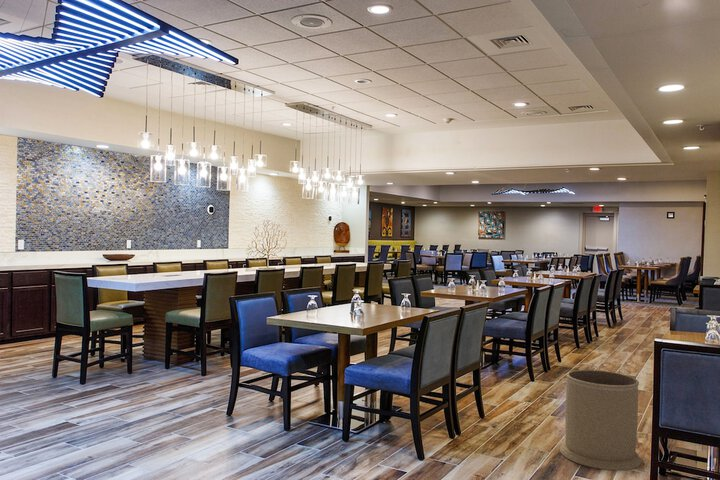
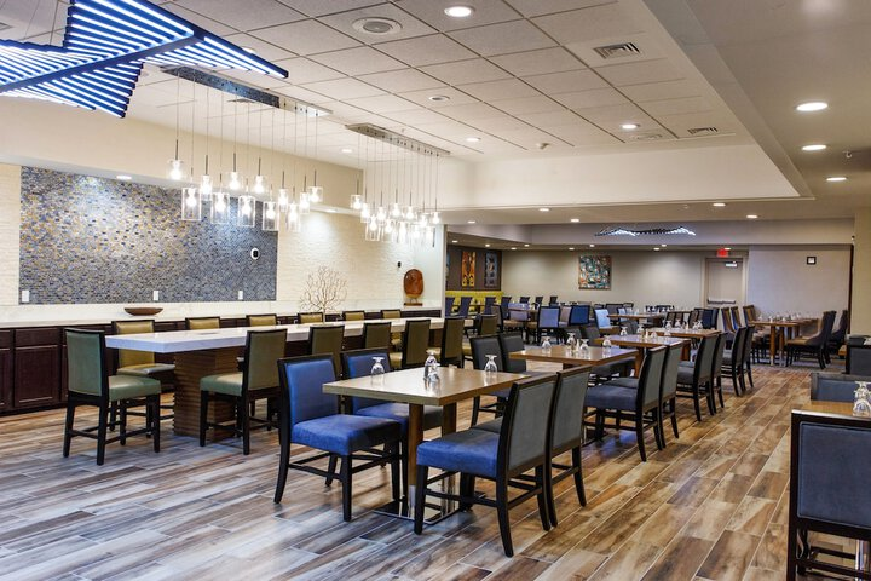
- trash can [559,369,642,471]
